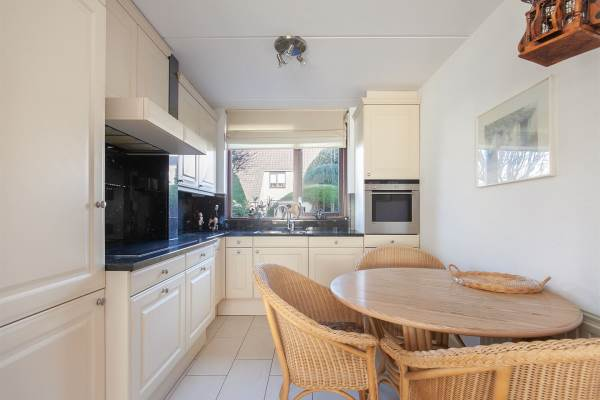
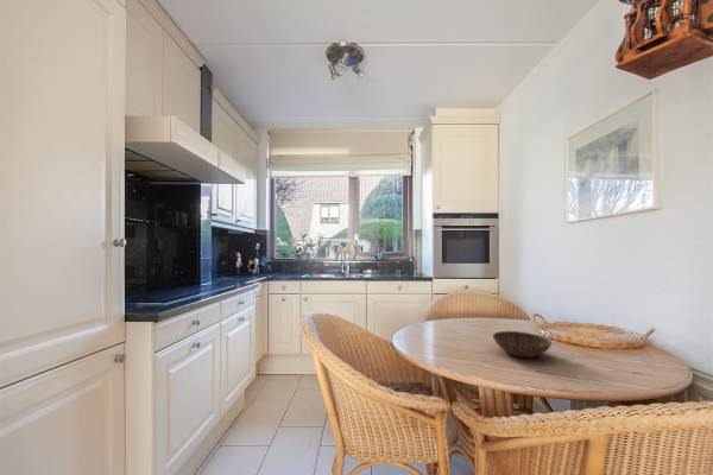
+ bowl [492,330,553,359]
